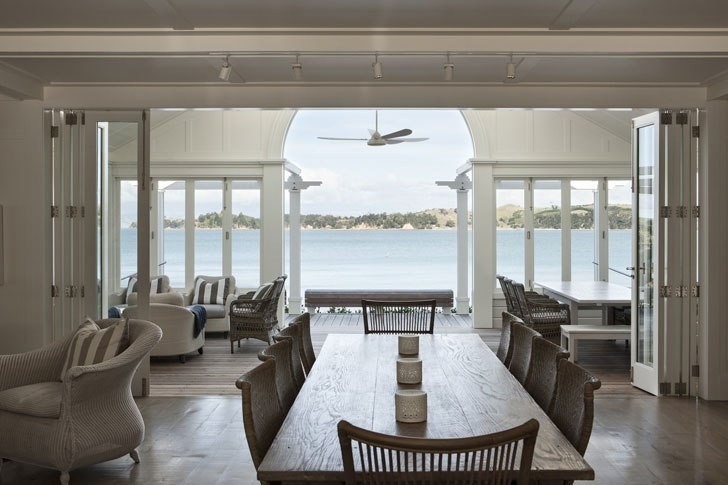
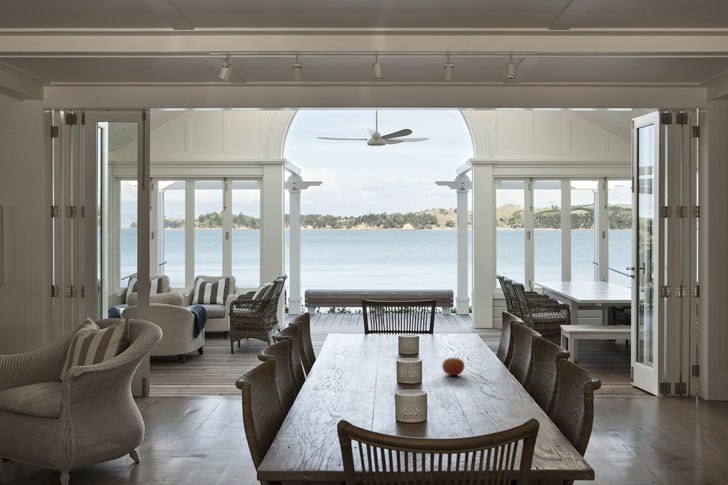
+ fruit [441,357,465,376]
